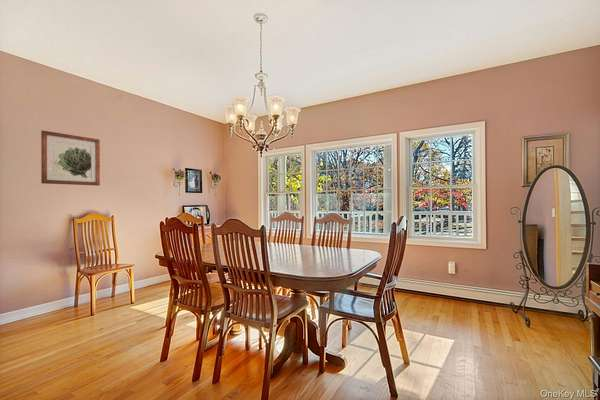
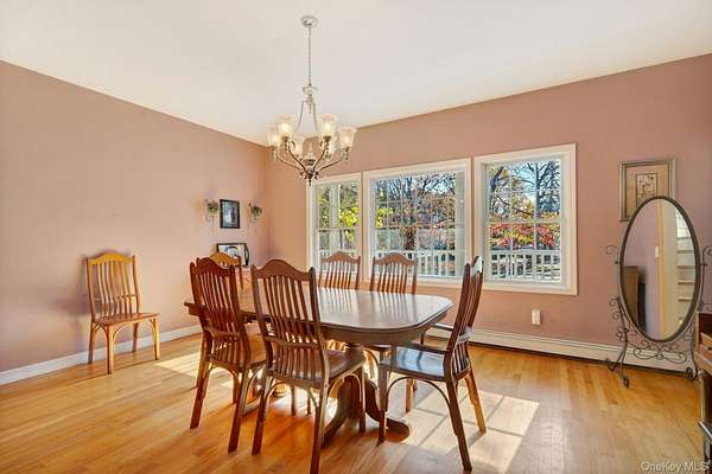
- wall art [40,130,101,187]
